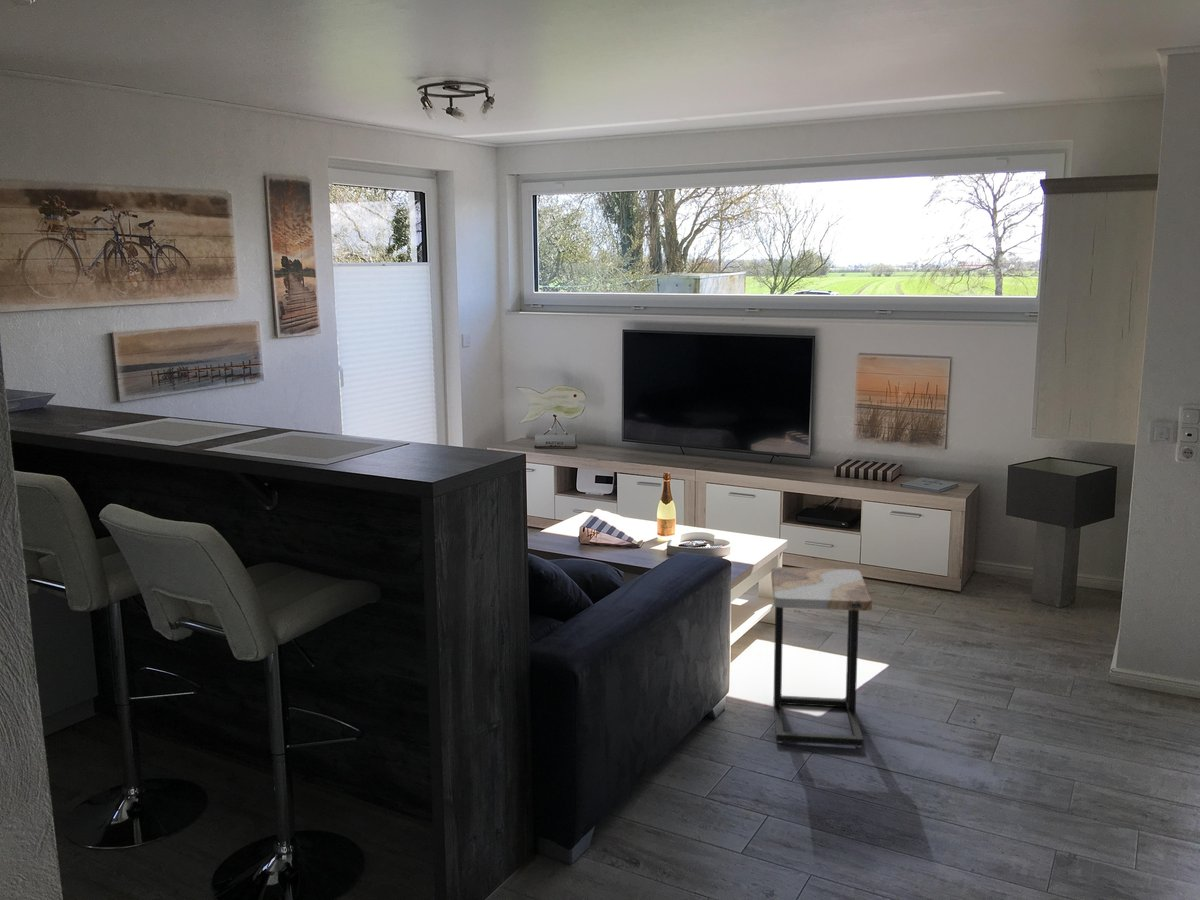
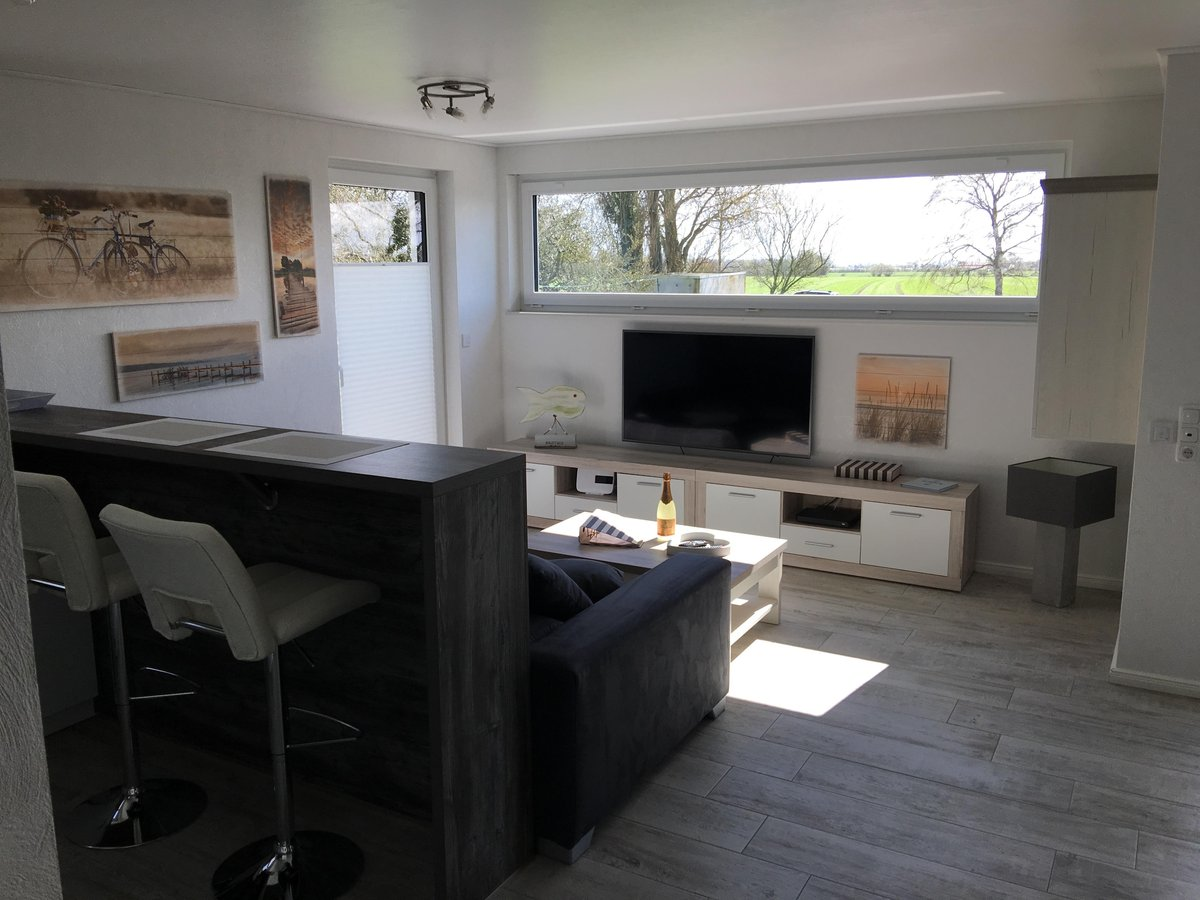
- side table [770,566,873,748]
